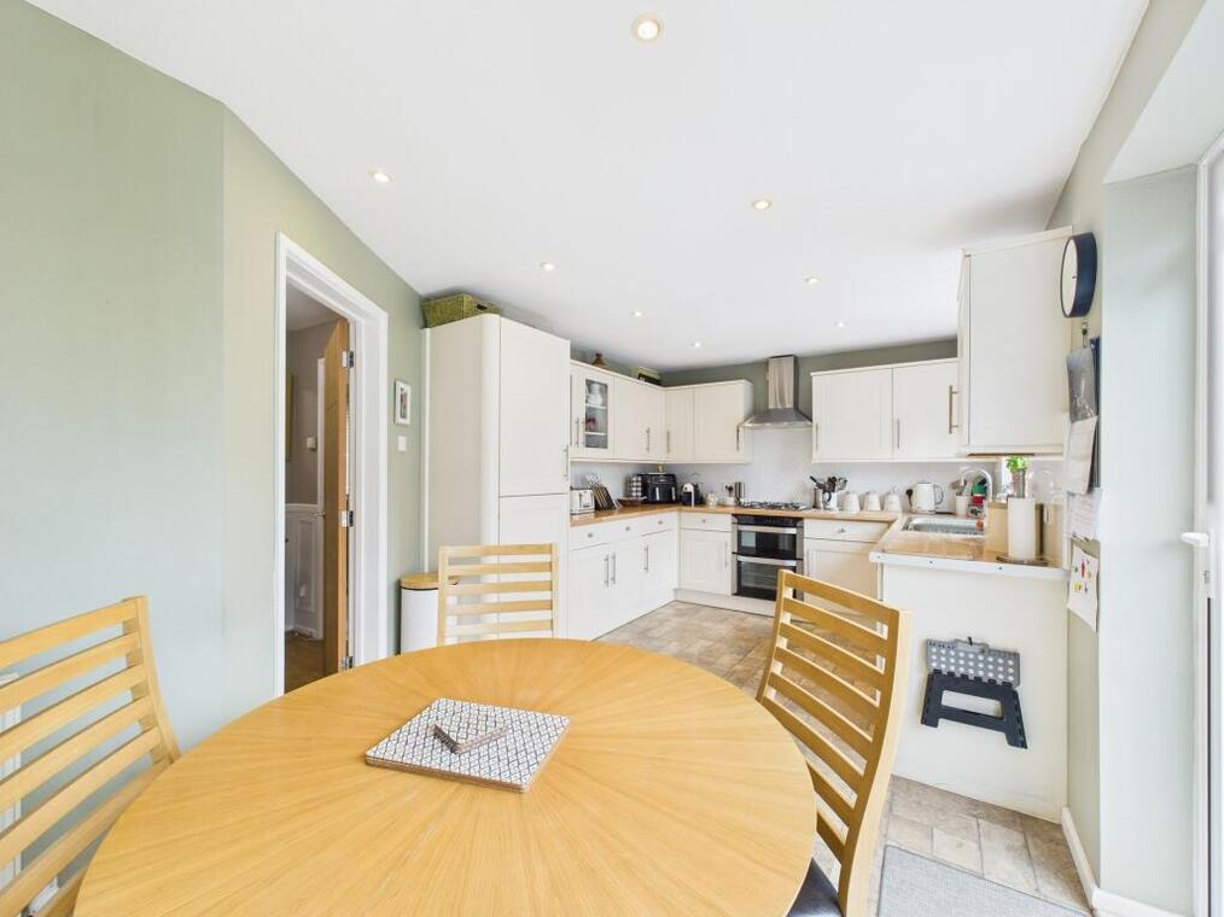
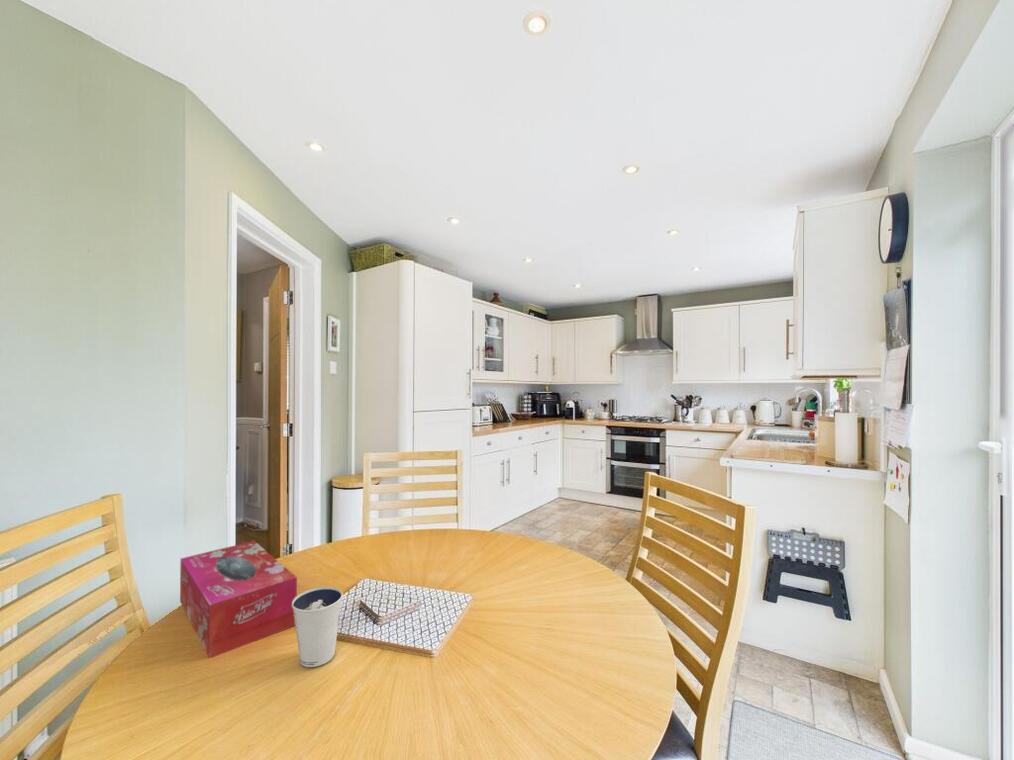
+ dixie cup [292,586,344,668]
+ tissue box [179,540,298,659]
